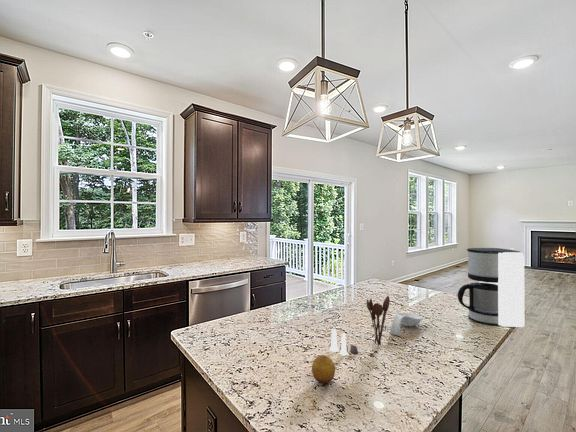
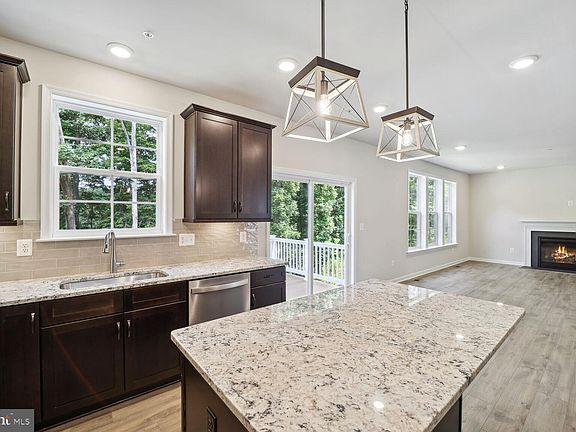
- spoon rest [389,312,423,337]
- salt and pepper shaker set [328,328,359,357]
- coffee maker [457,247,526,328]
- fruit [311,354,336,385]
- utensil holder [366,295,391,347]
